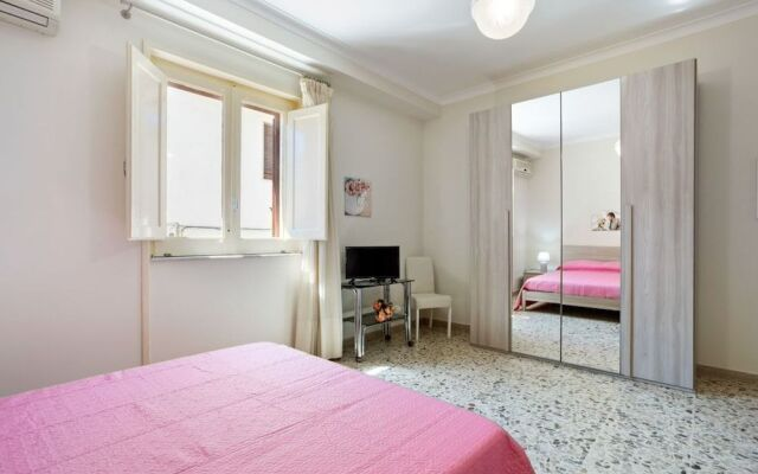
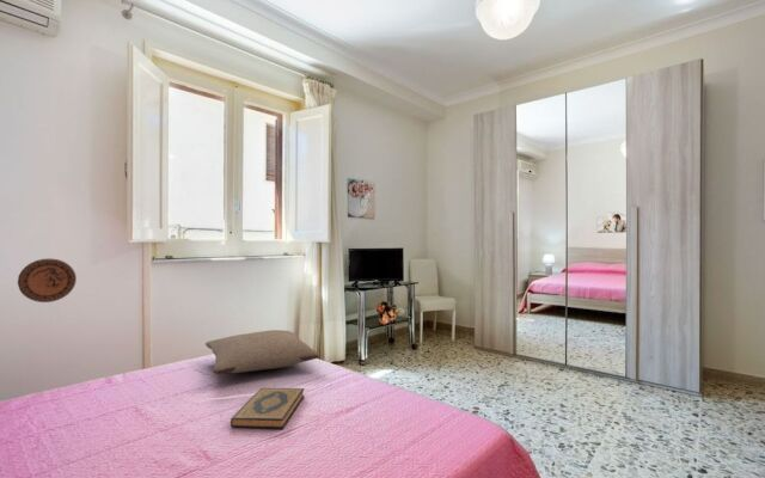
+ decorative plate [17,258,78,304]
+ pillow [204,329,320,375]
+ hardback book [230,387,306,430]
